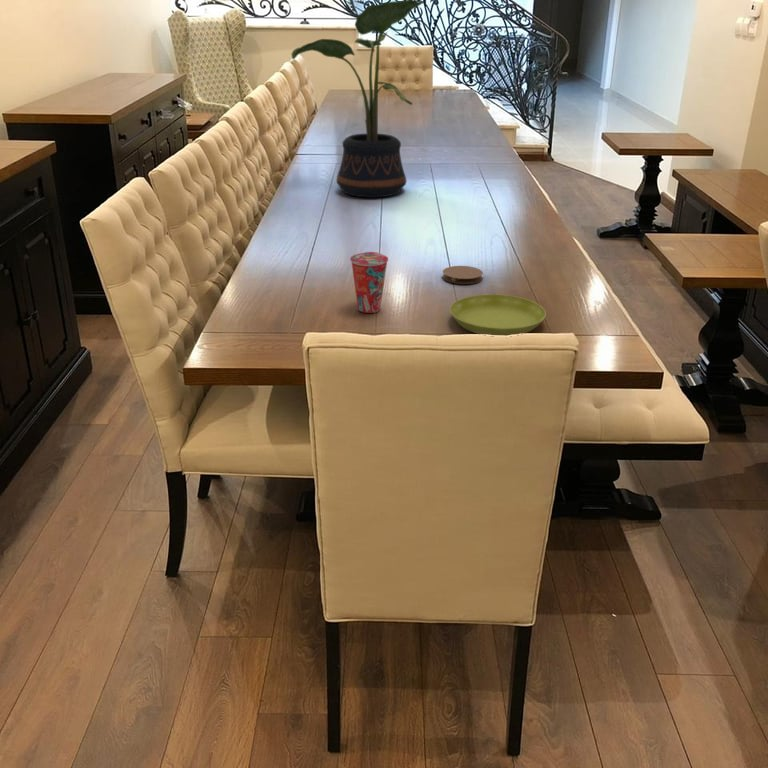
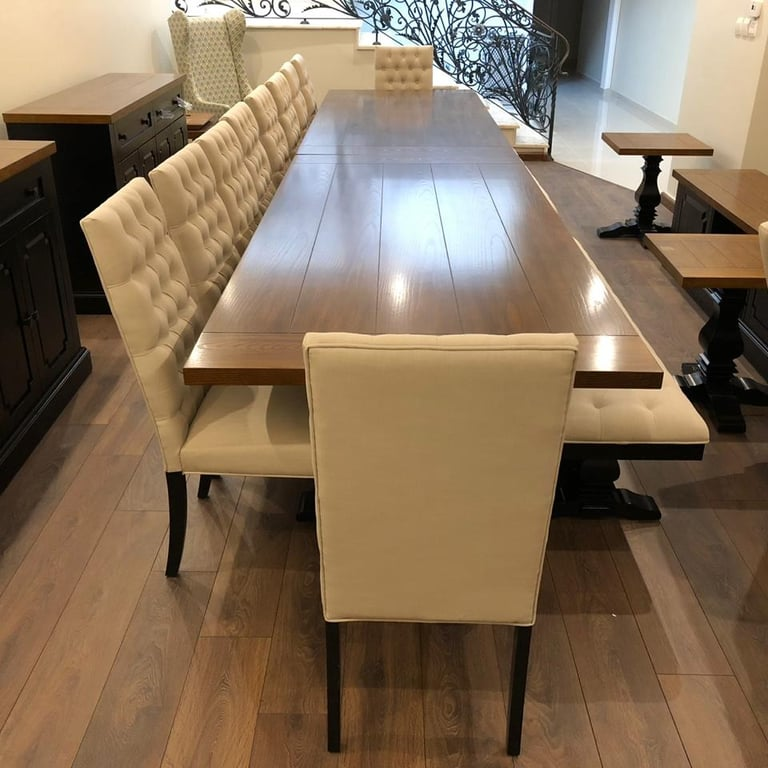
- coaster [442,265,484,285]
- saucer [449,293,547,336]
- cup [349,251,389,314]
- potted plant [290,0,425,199]
